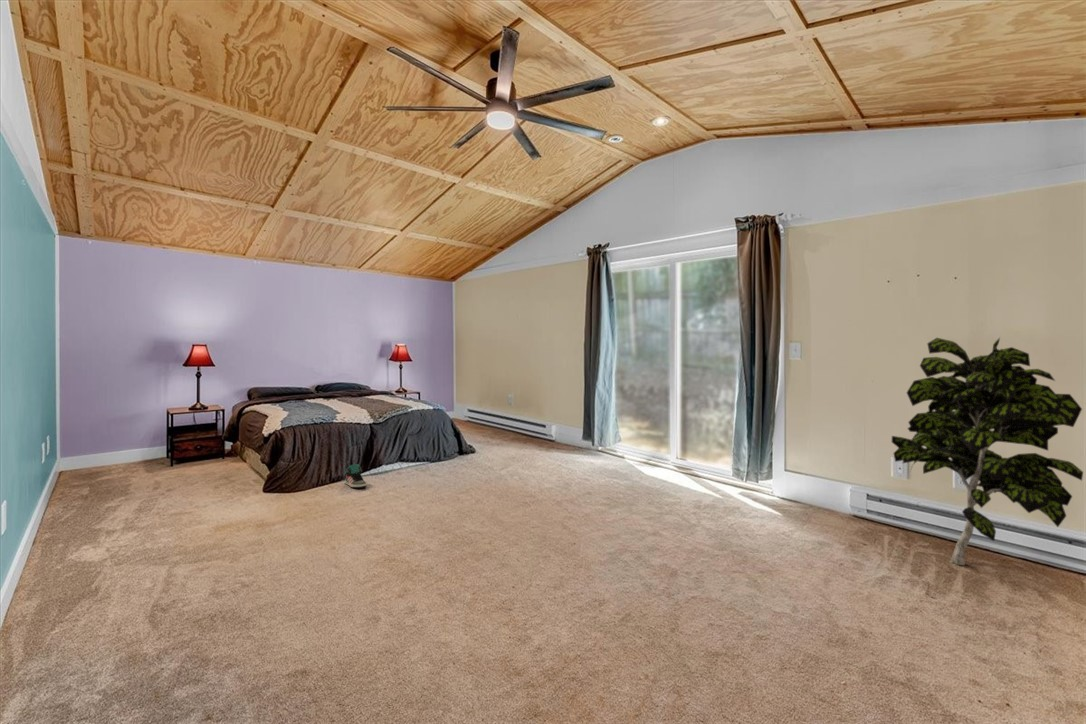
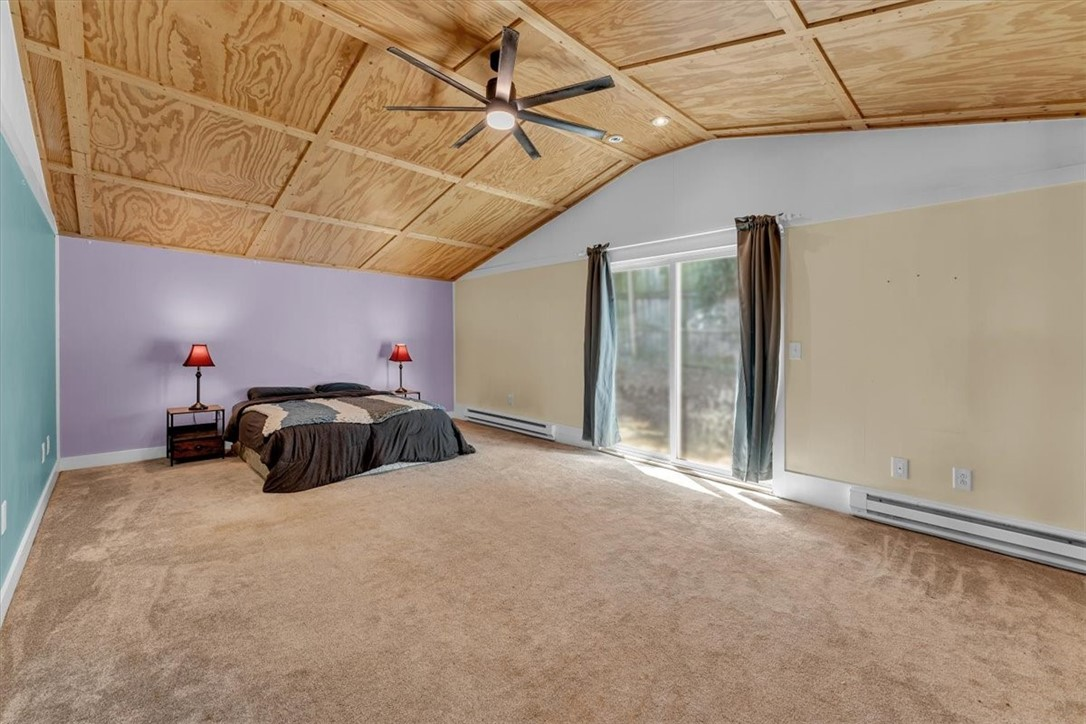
- indoor plant [891,337,1084,566]
- sneaker [344,463,368,489]
